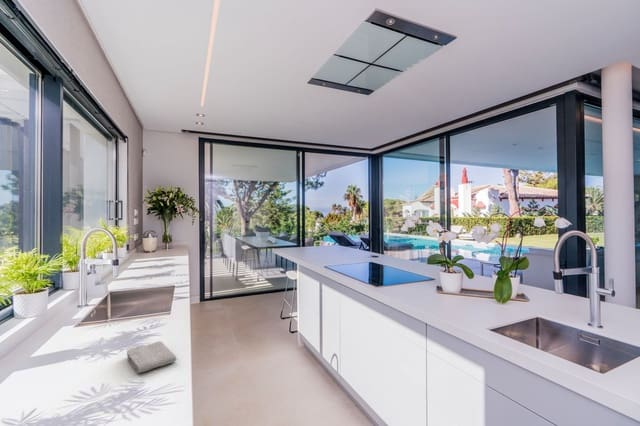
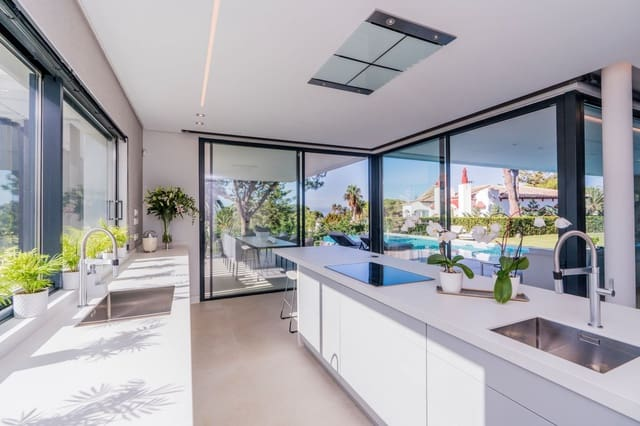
- washcloth [126,340,178,374]
